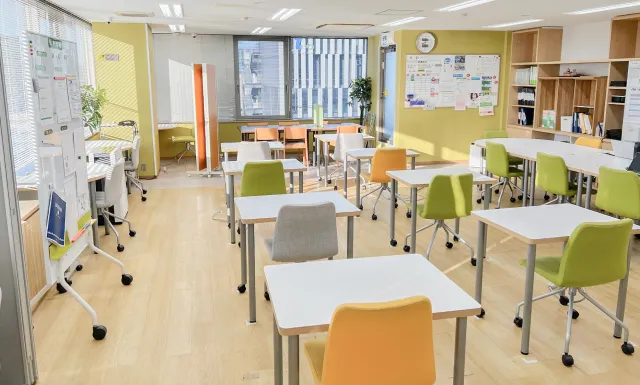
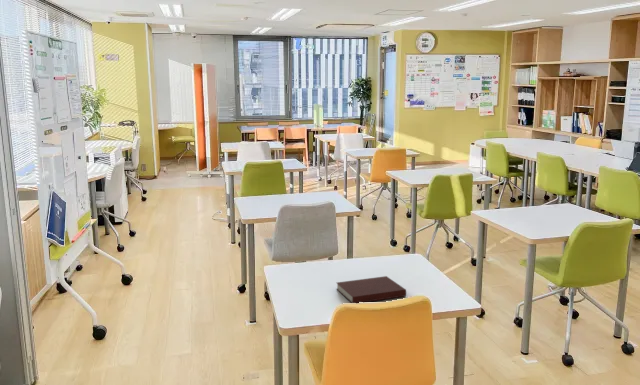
+ notebook [336,275,407,304]
